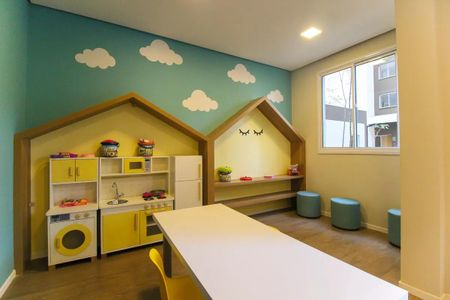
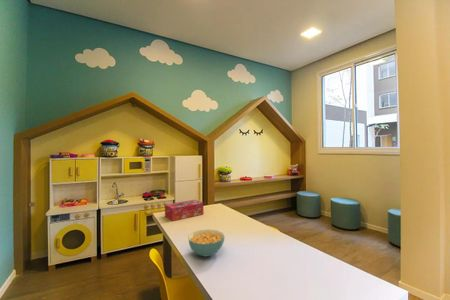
+ tissue box [164,199,205,222]
+ cereal bowl [187,229,225,258]
